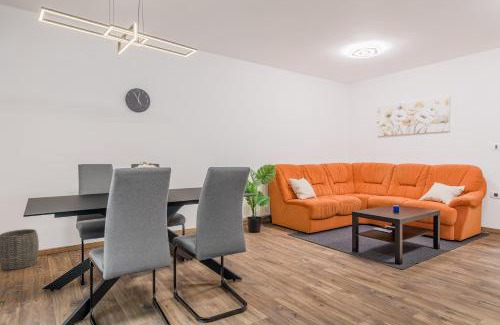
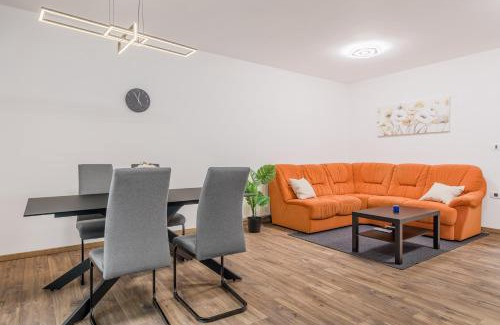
- woven basket [0,228,40,271]
